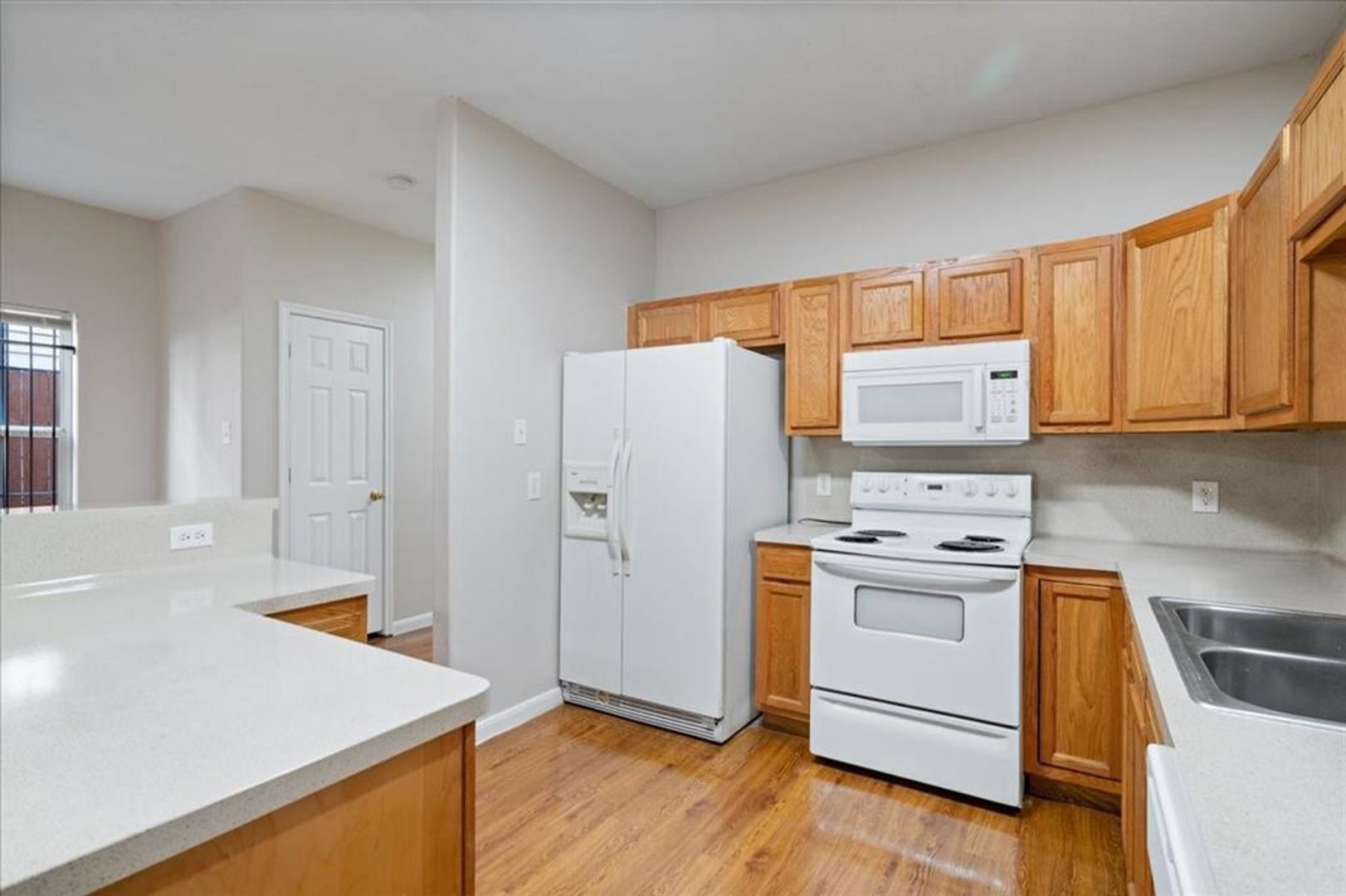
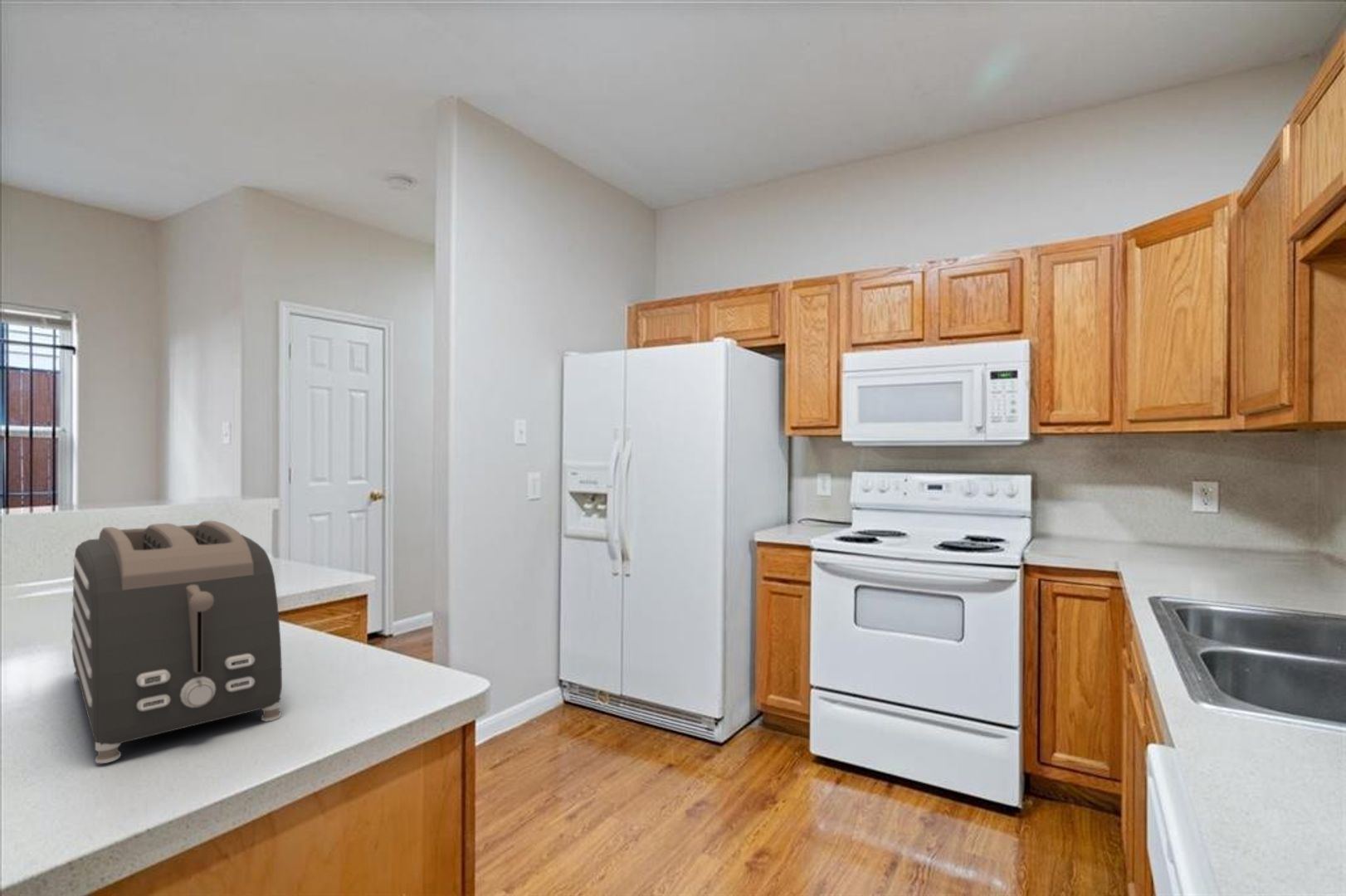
+ toaster [71,519,283,764]
